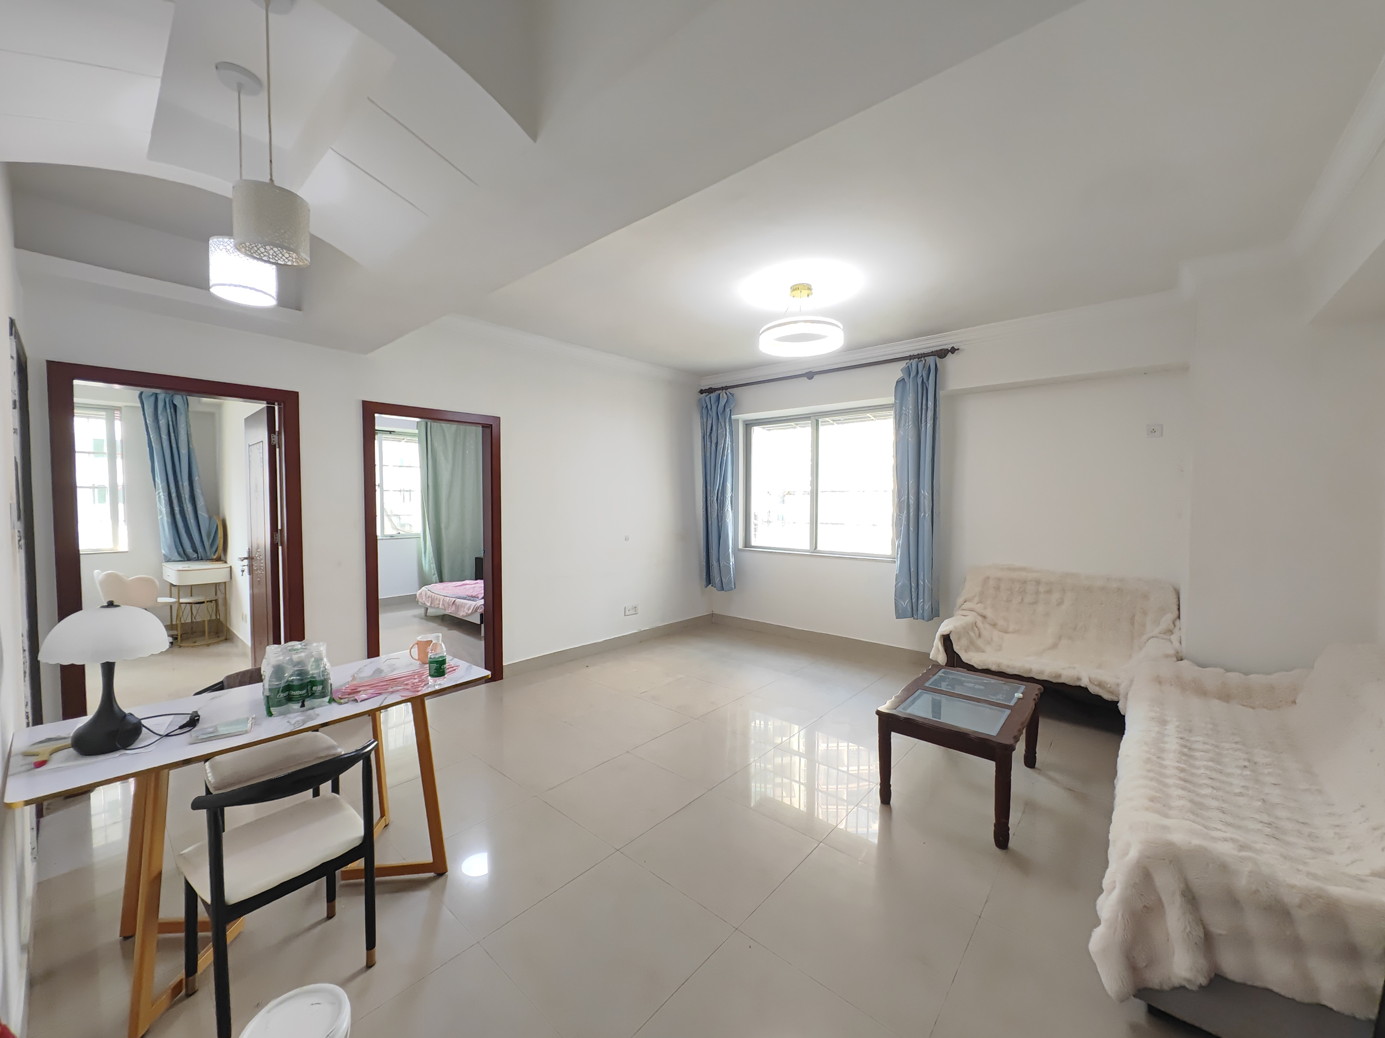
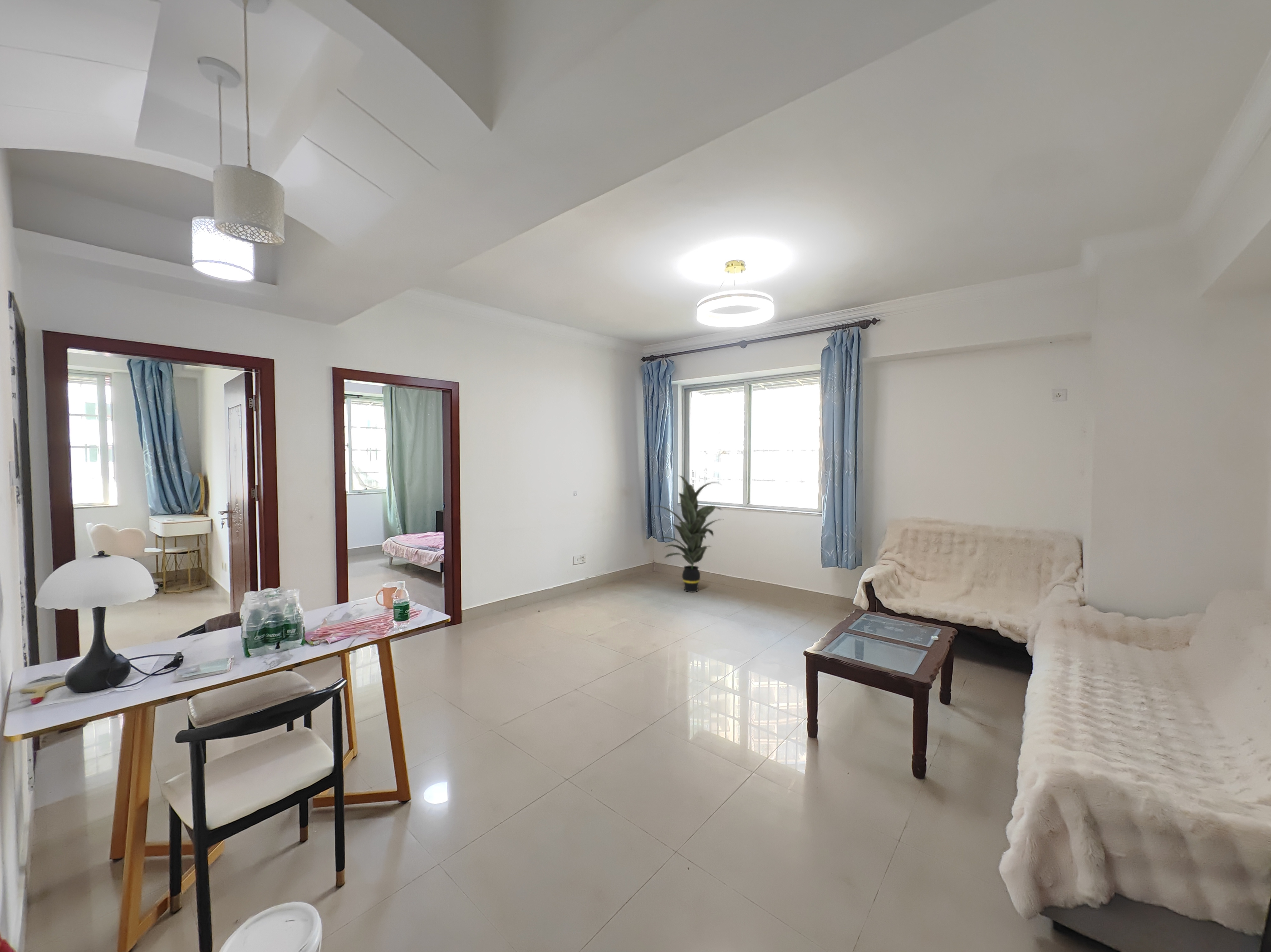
+ indoor plant [650,475,724,592]
